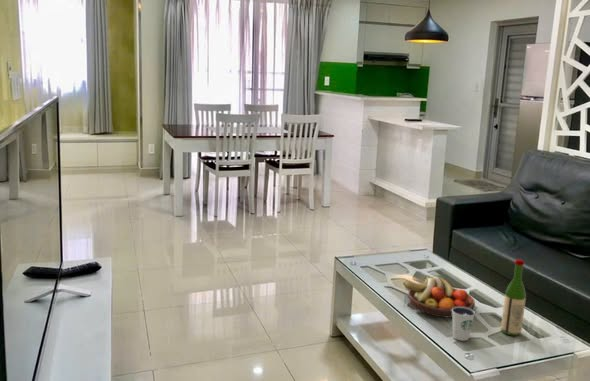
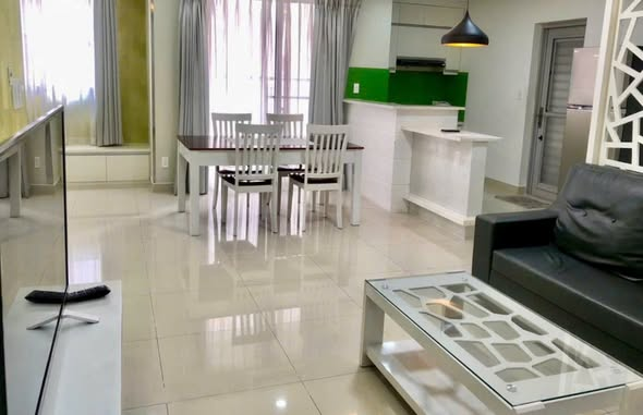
- fruit bowl [402,274,476,319]
- dixie cup [452,307,476,342]
- wine bottle [500,258,527,337]
